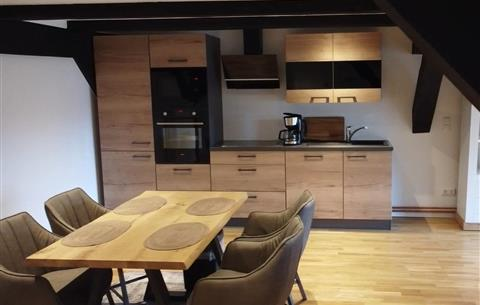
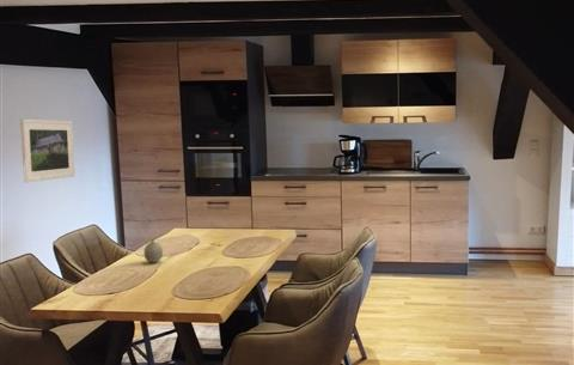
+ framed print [19,118,77,183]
+ fruit [142,235,164,263]
